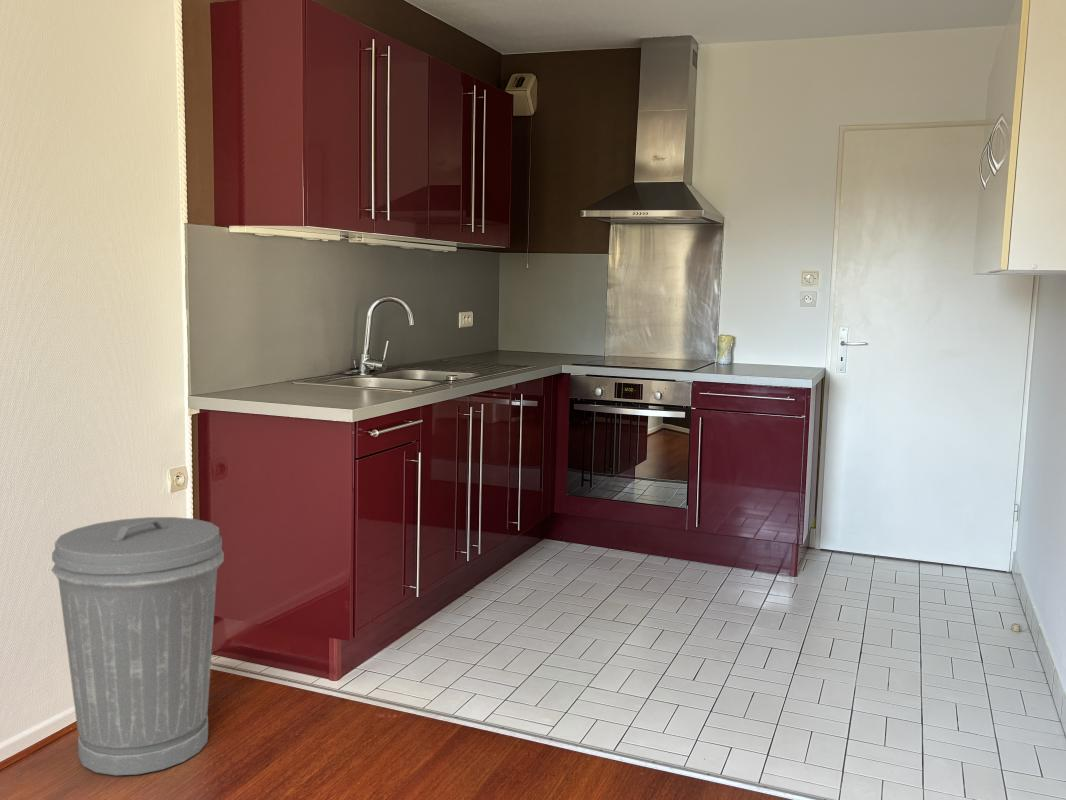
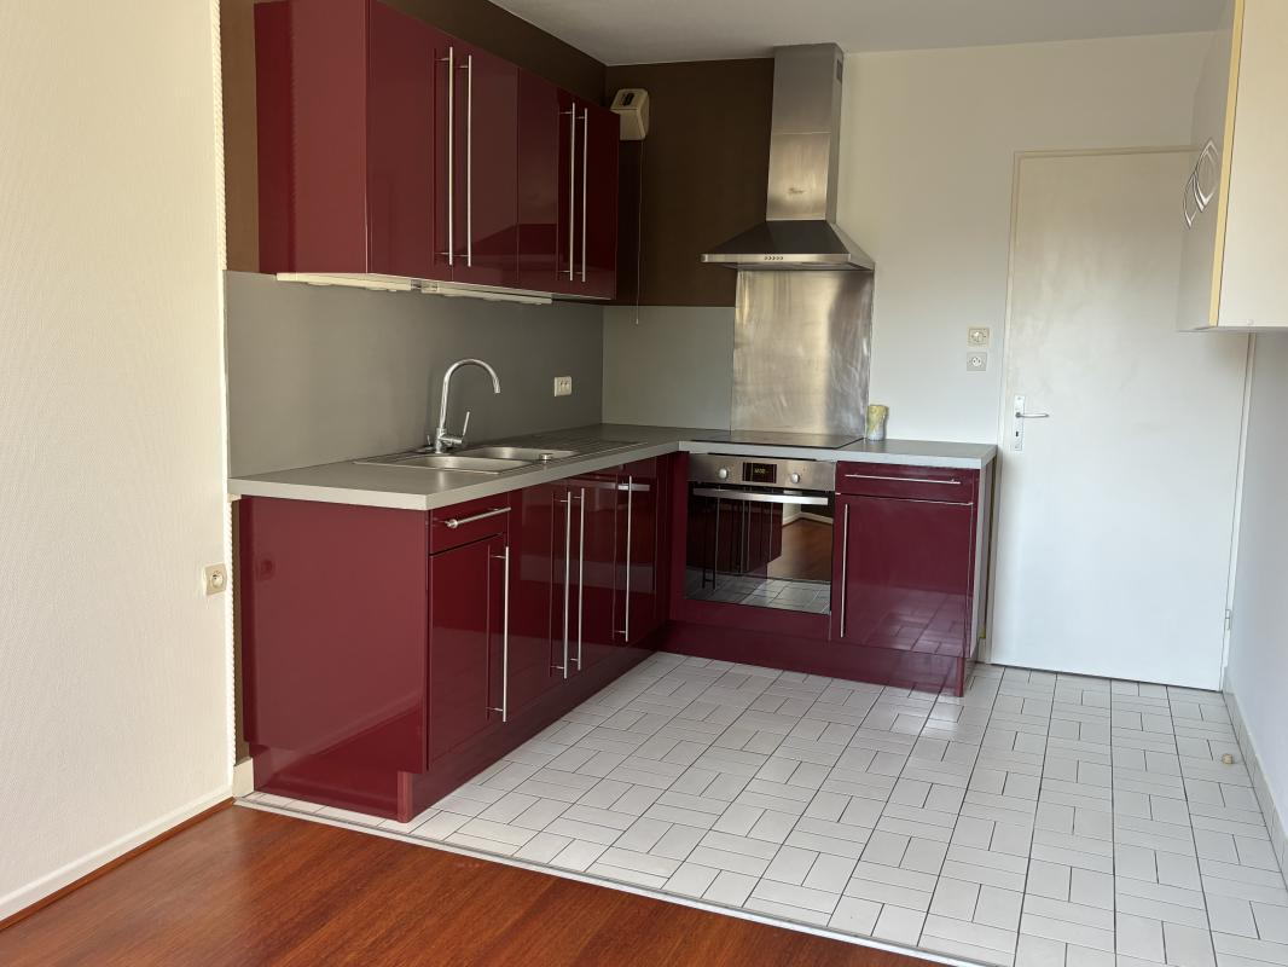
- trash can [50,516,225,776]
